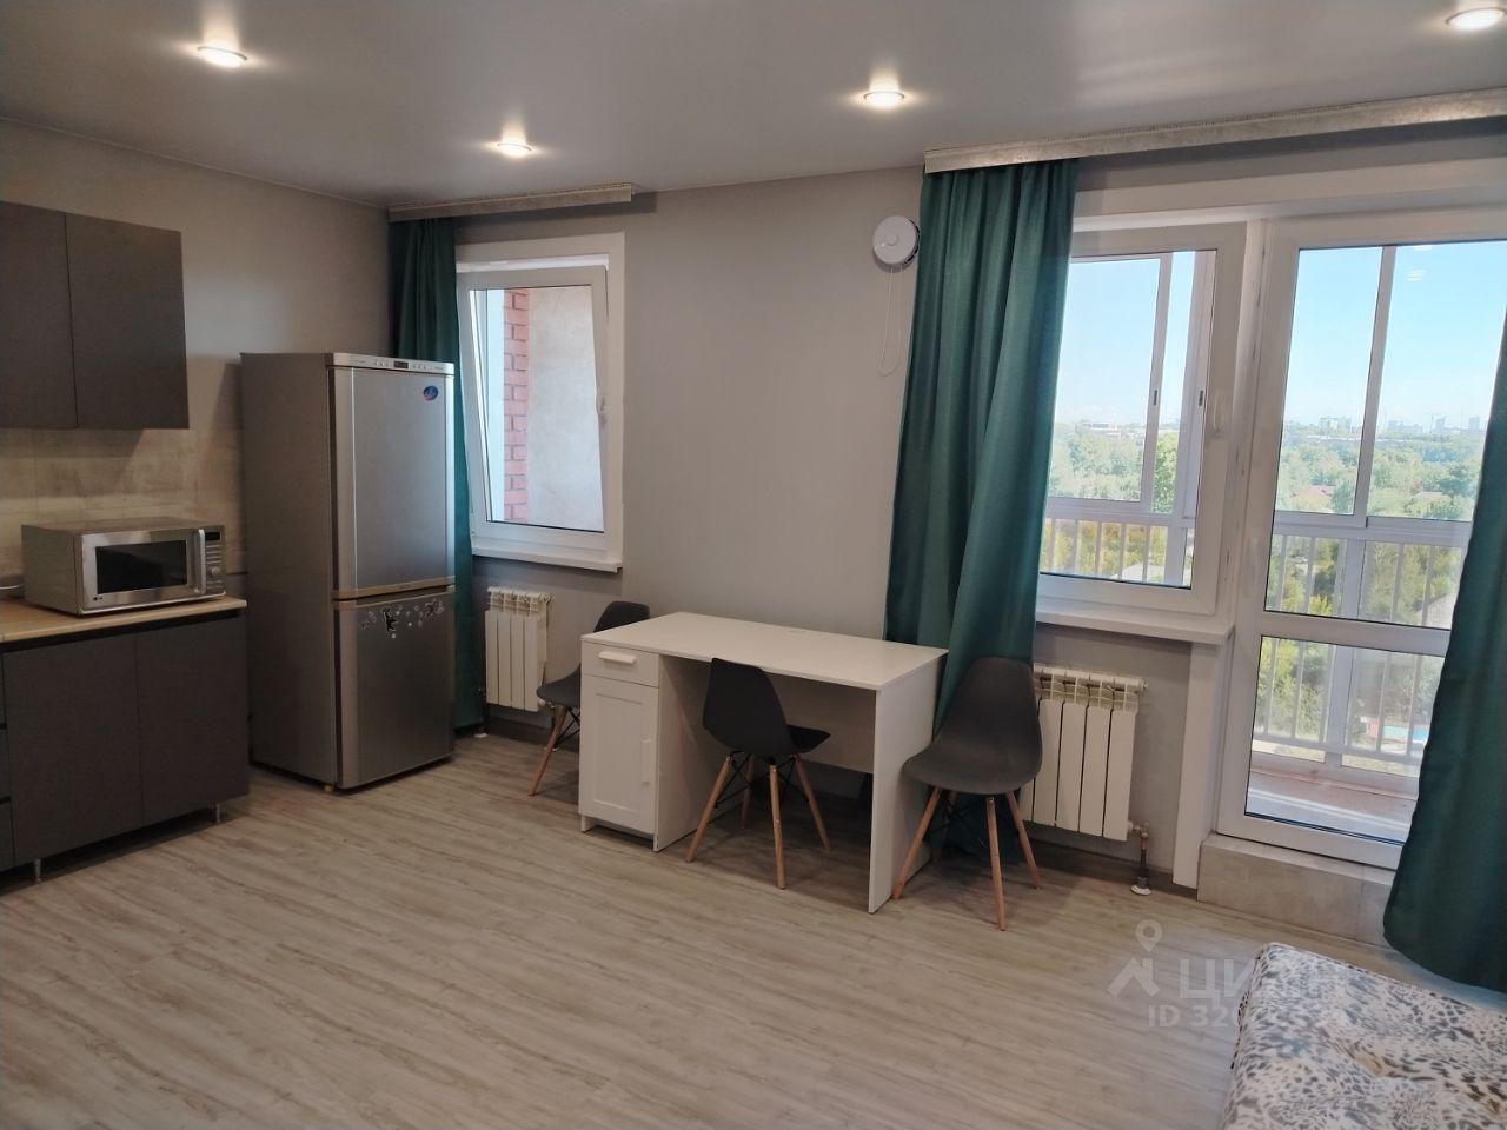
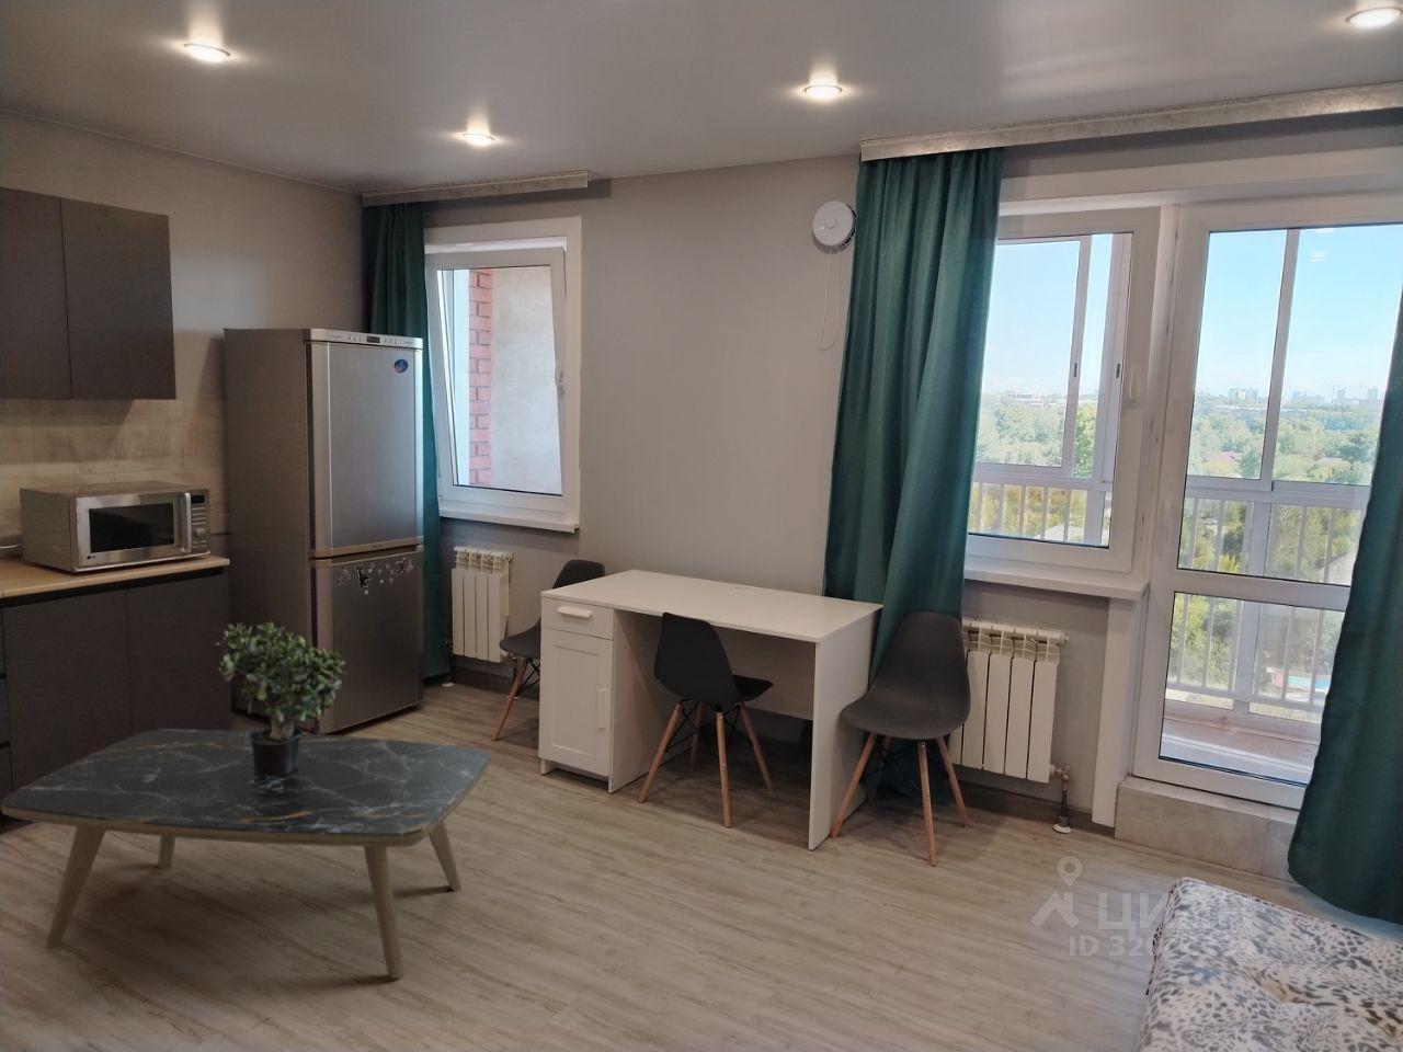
+ potted plant [214,620,349,776]
+ coffee table [1,727,492,980]
